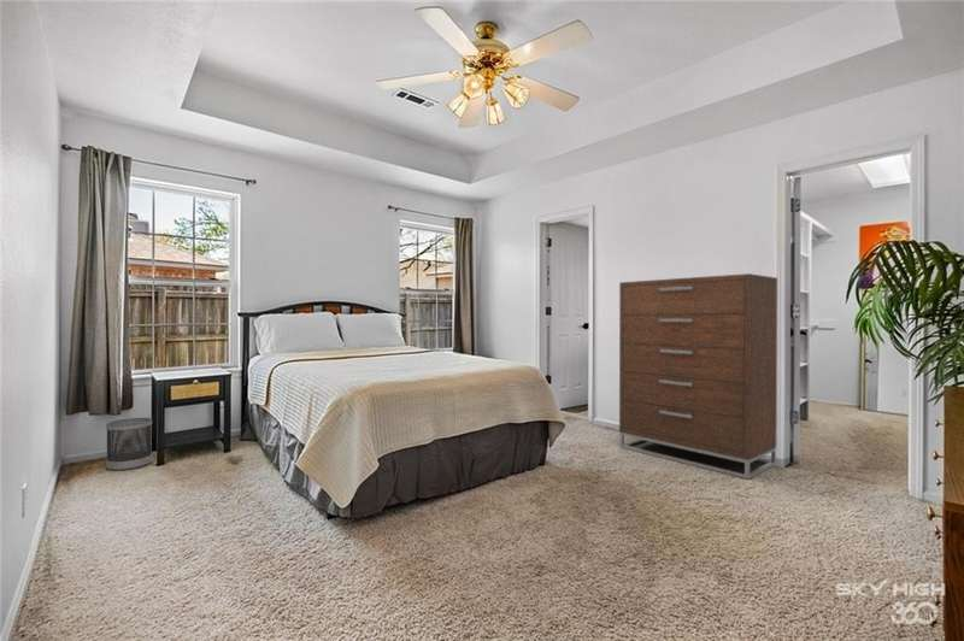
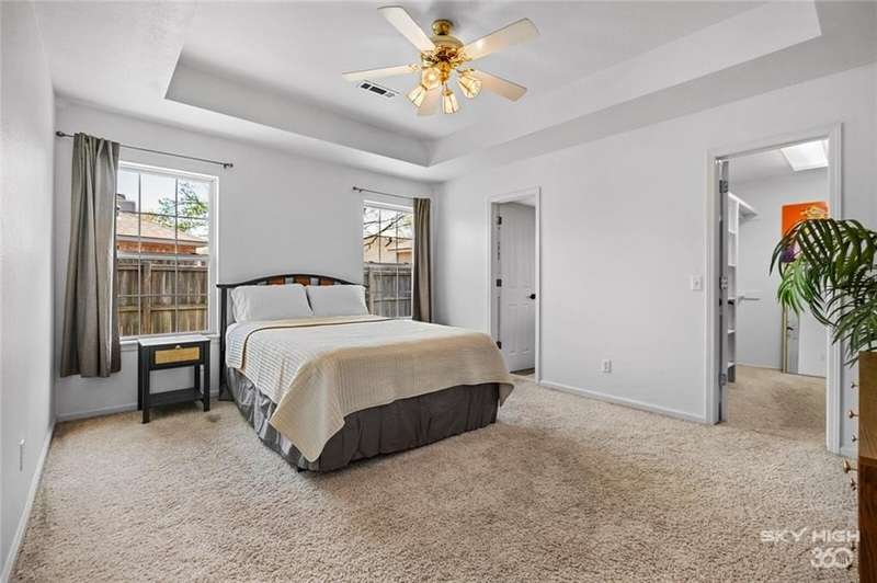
- wastebasket [105,417,153,472]
- dresser [618,272,778,481]
